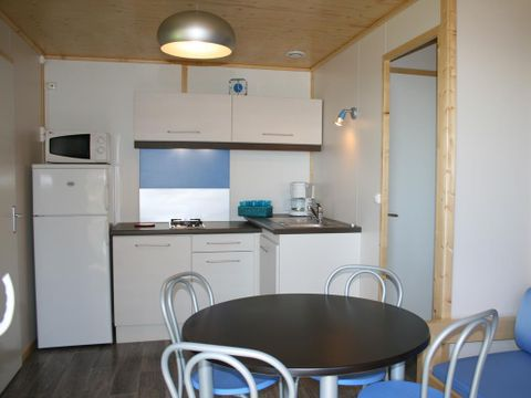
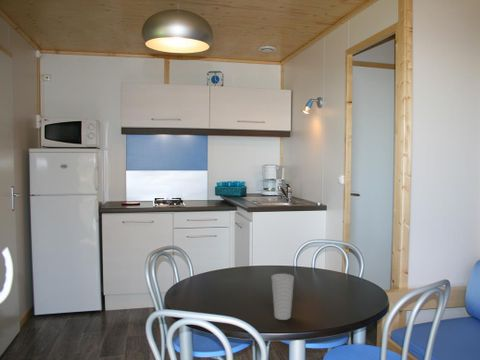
+ cup [271,273,295,321]
